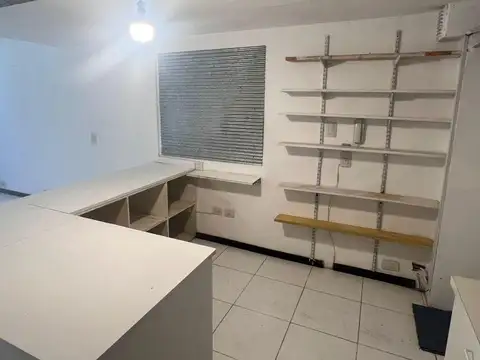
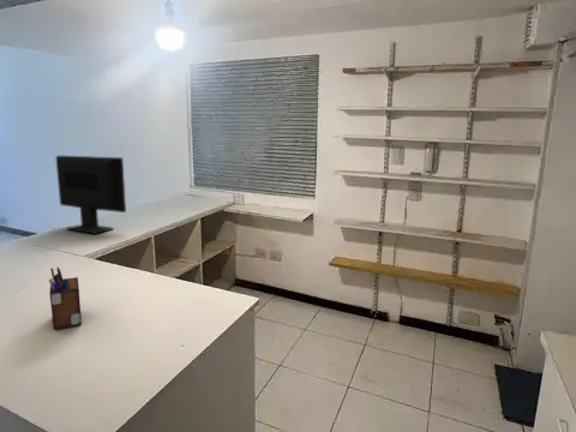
+ computer monitor [54,155,127,235]
+ desk organizer [48,266,83,330]
